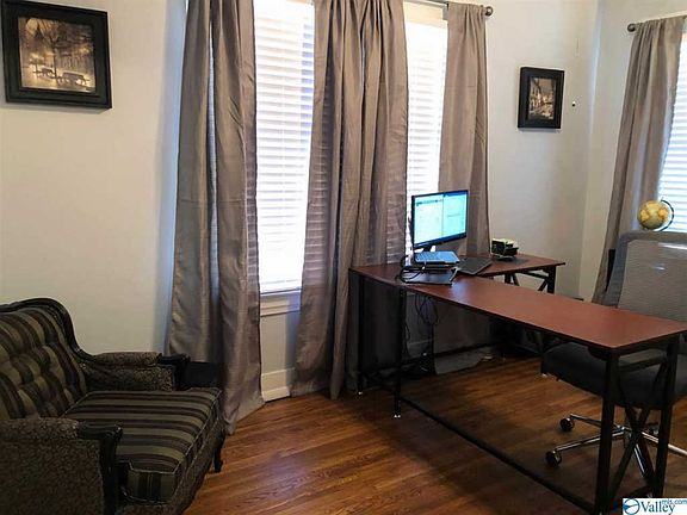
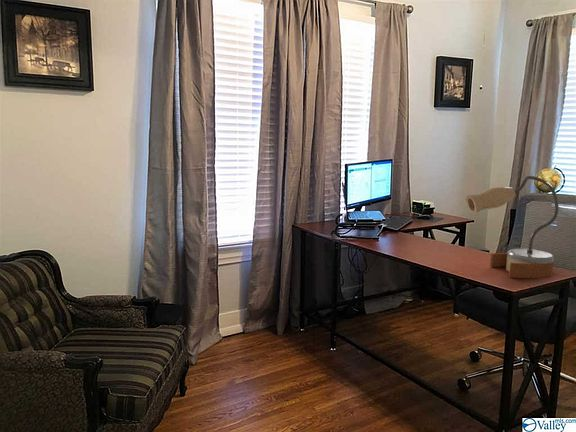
+ table lamp [465,175,560,279]
